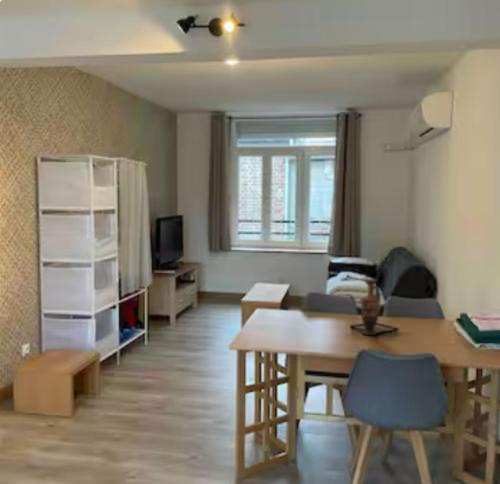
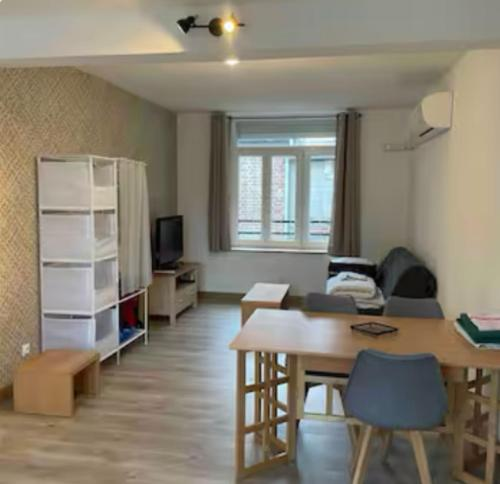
- vase [359,278,382,336]
